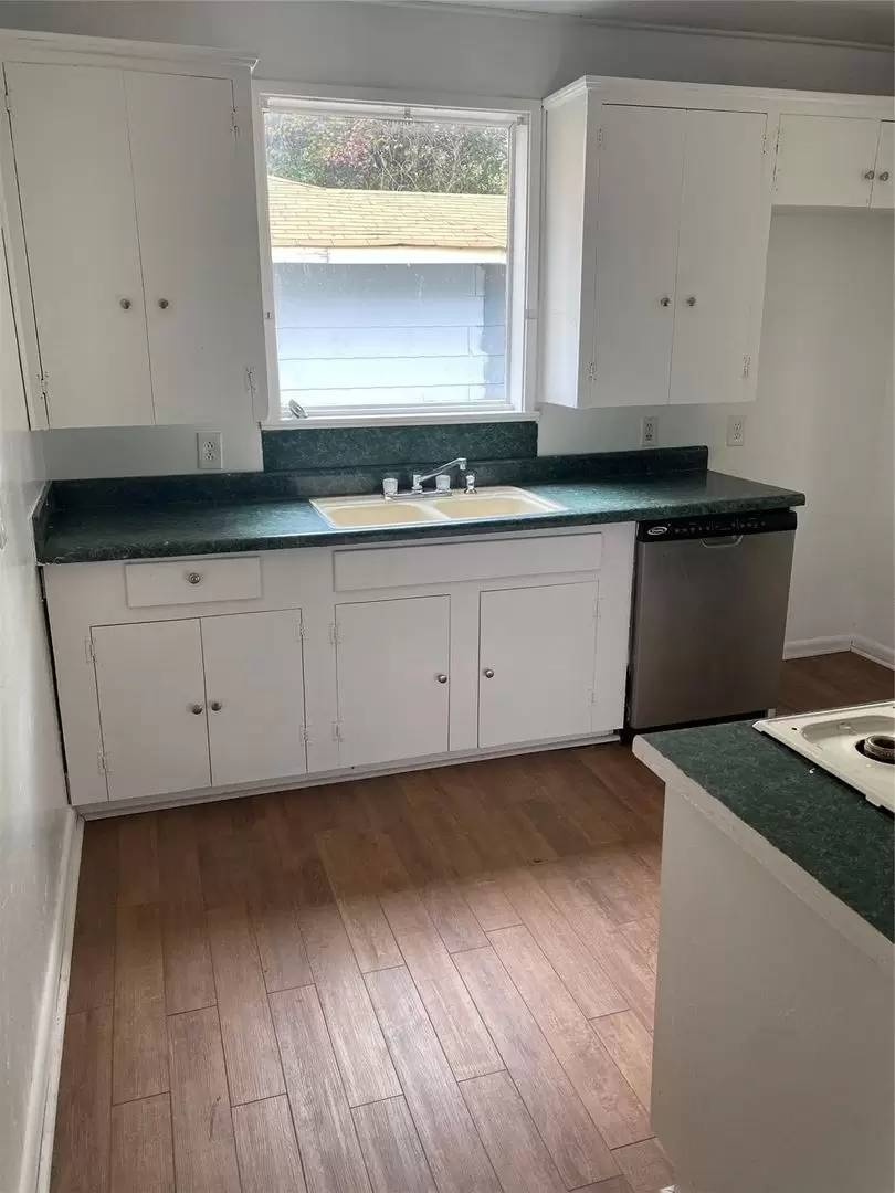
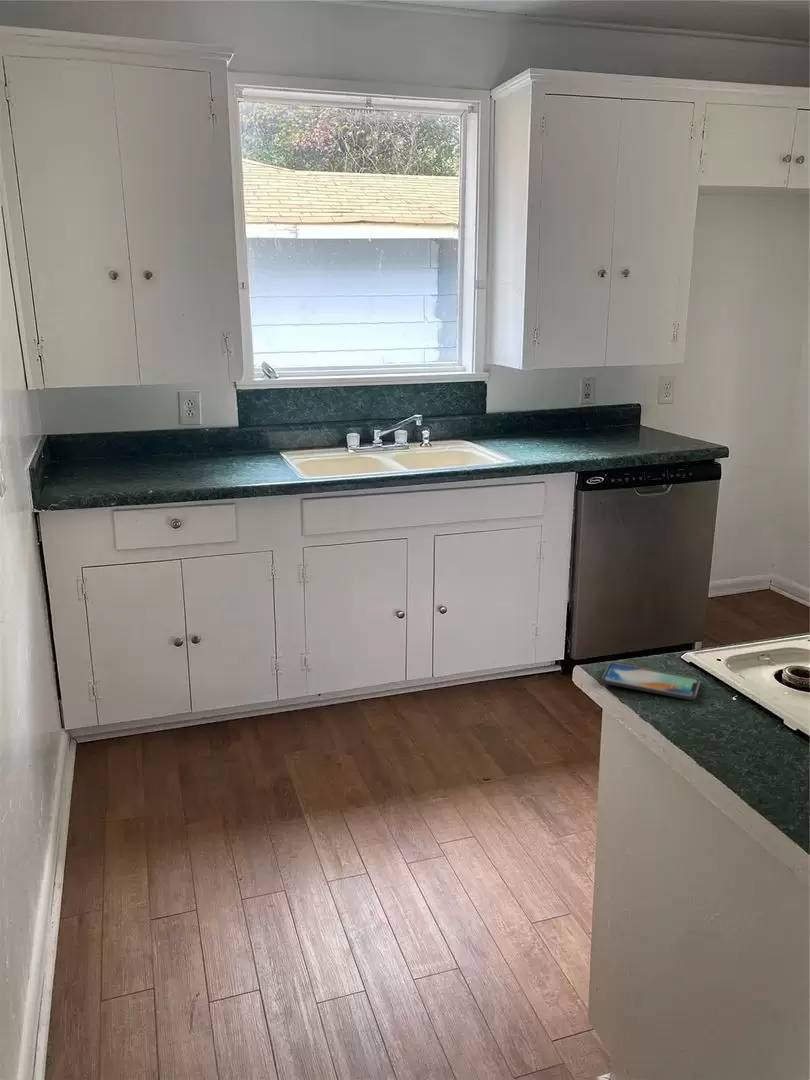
+ smartphone [601,662,701,701]
